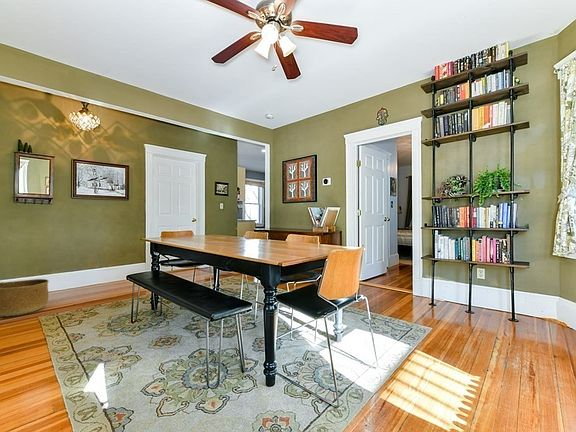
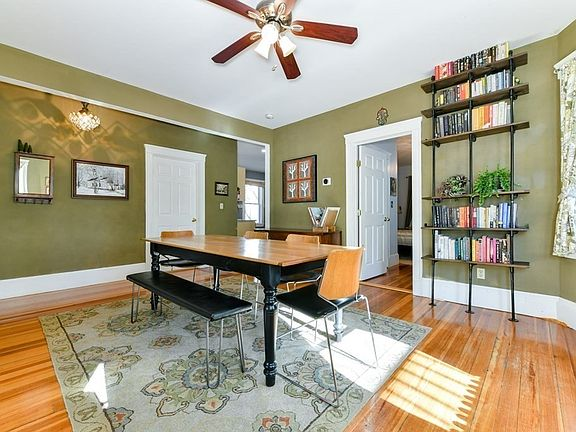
- basket [0,278,50,317]
